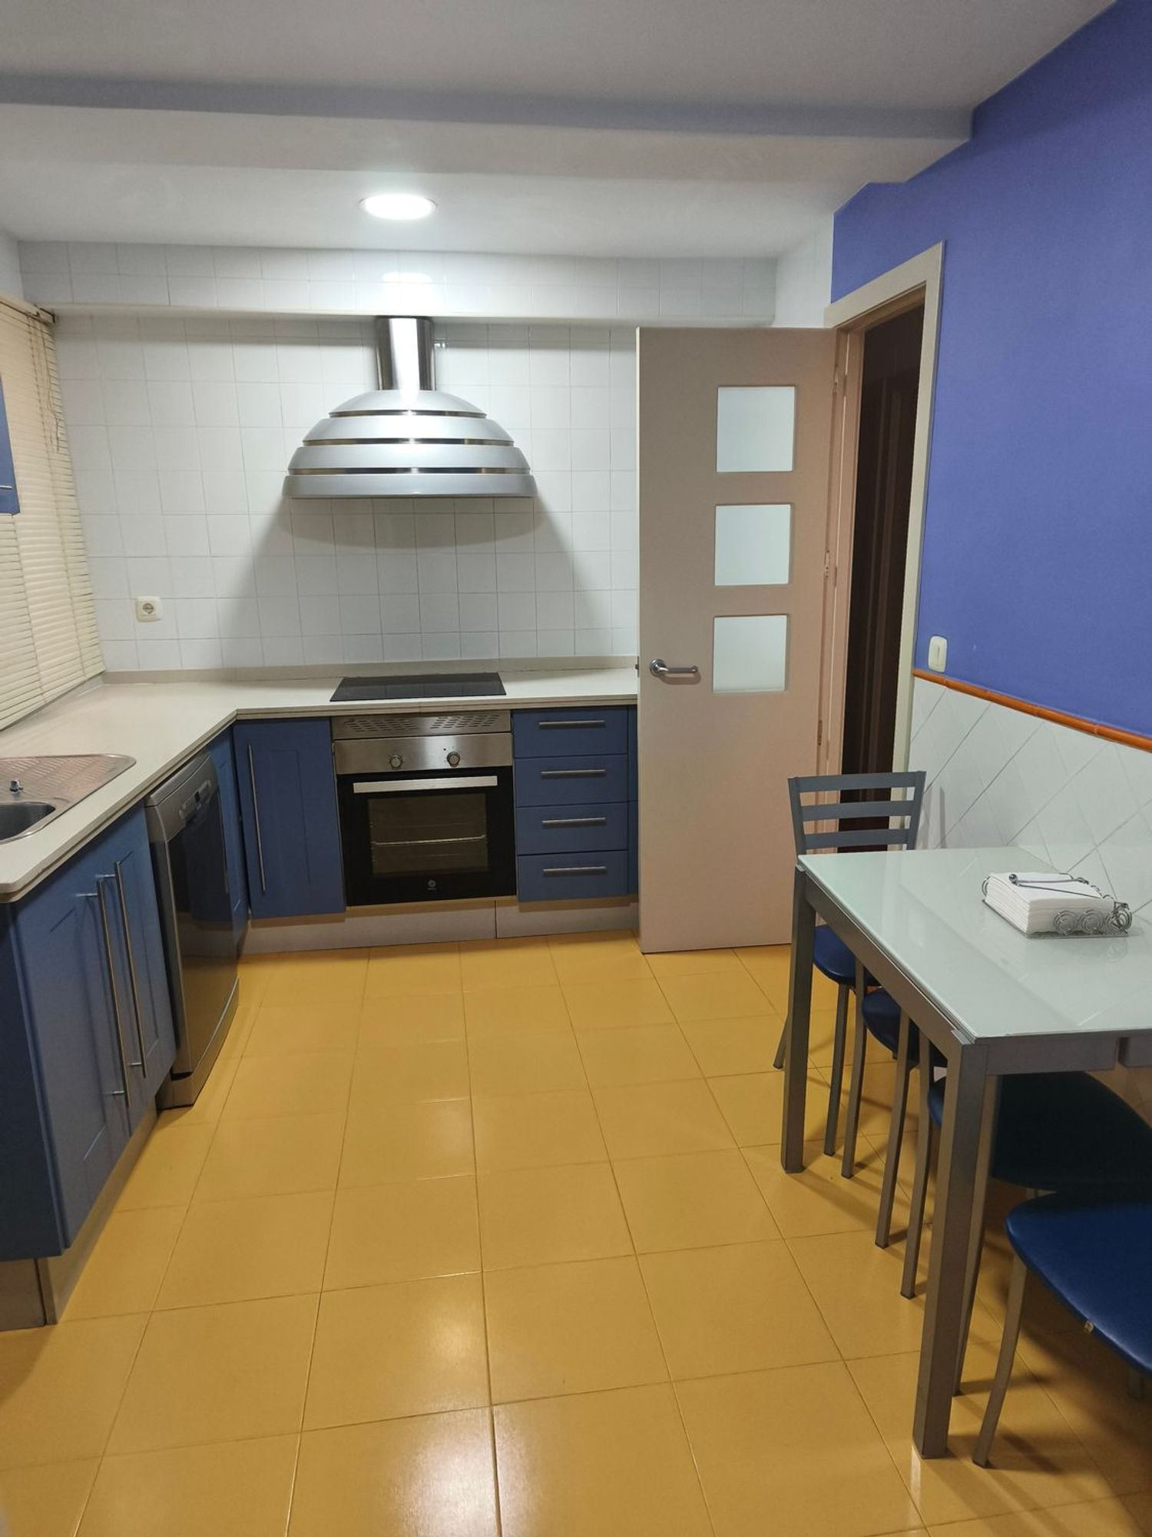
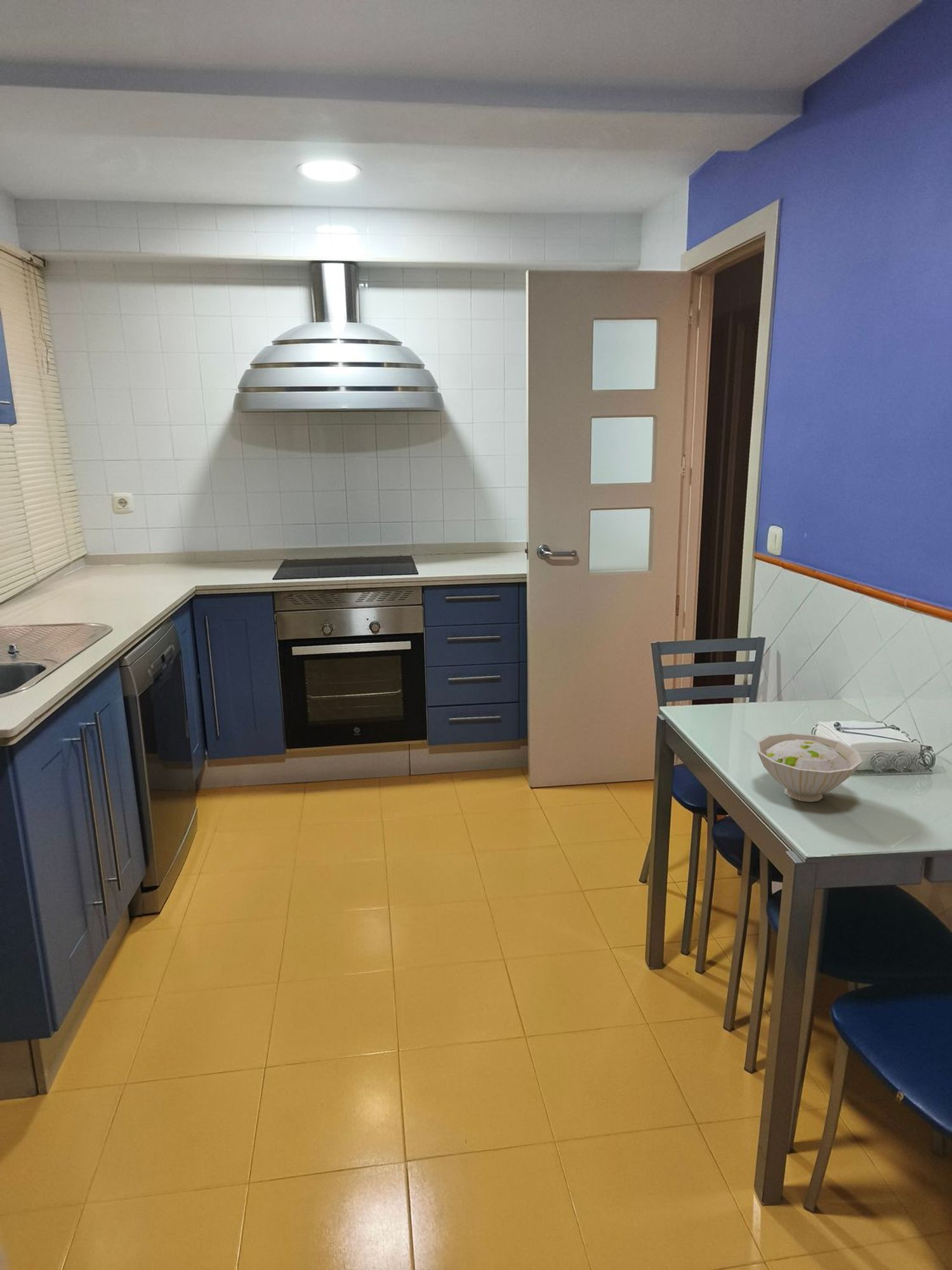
+ bowl [755,732,863,803]
